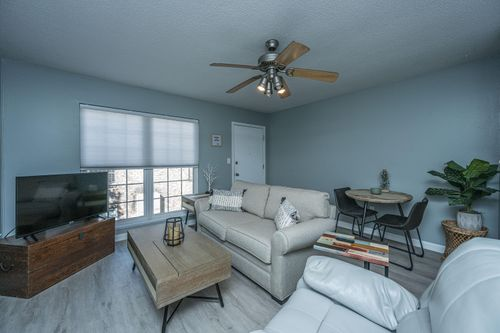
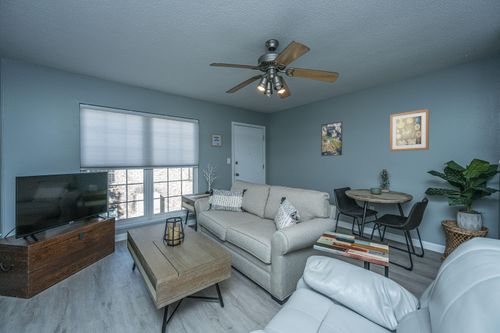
+ wall art [389,108,430,152]
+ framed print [320,120,343,157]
